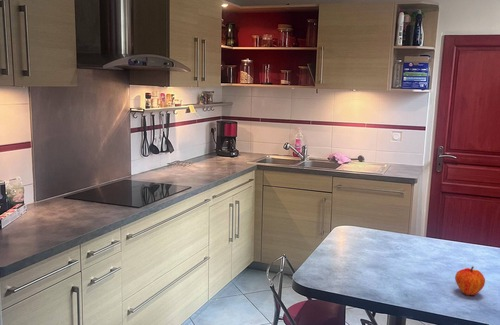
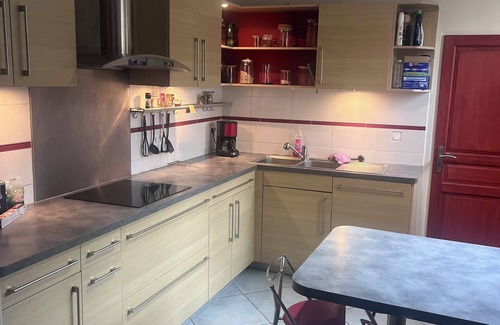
- fruit [454,265,486,296]
